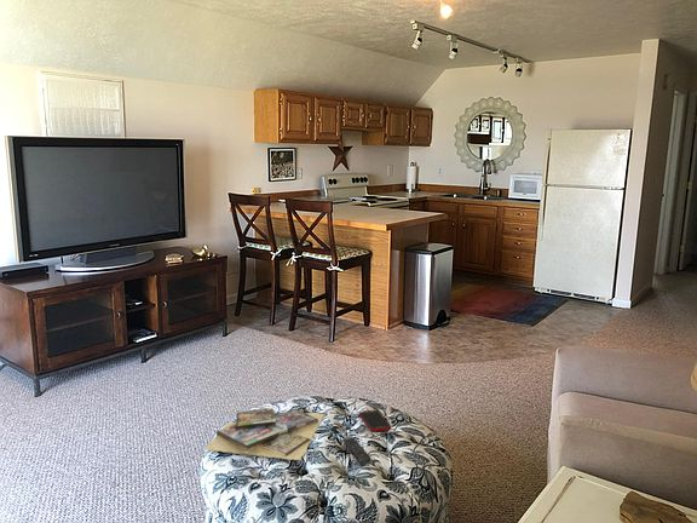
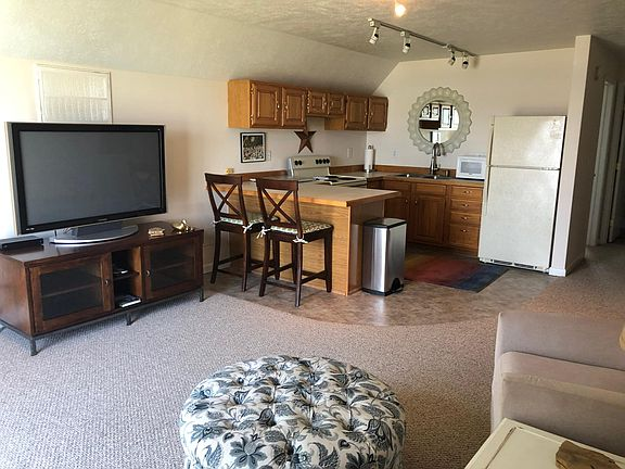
- video game cases [203,407,326,461]
- cell phone [357,409,392,432]
- remote control [341,436,373,466]
